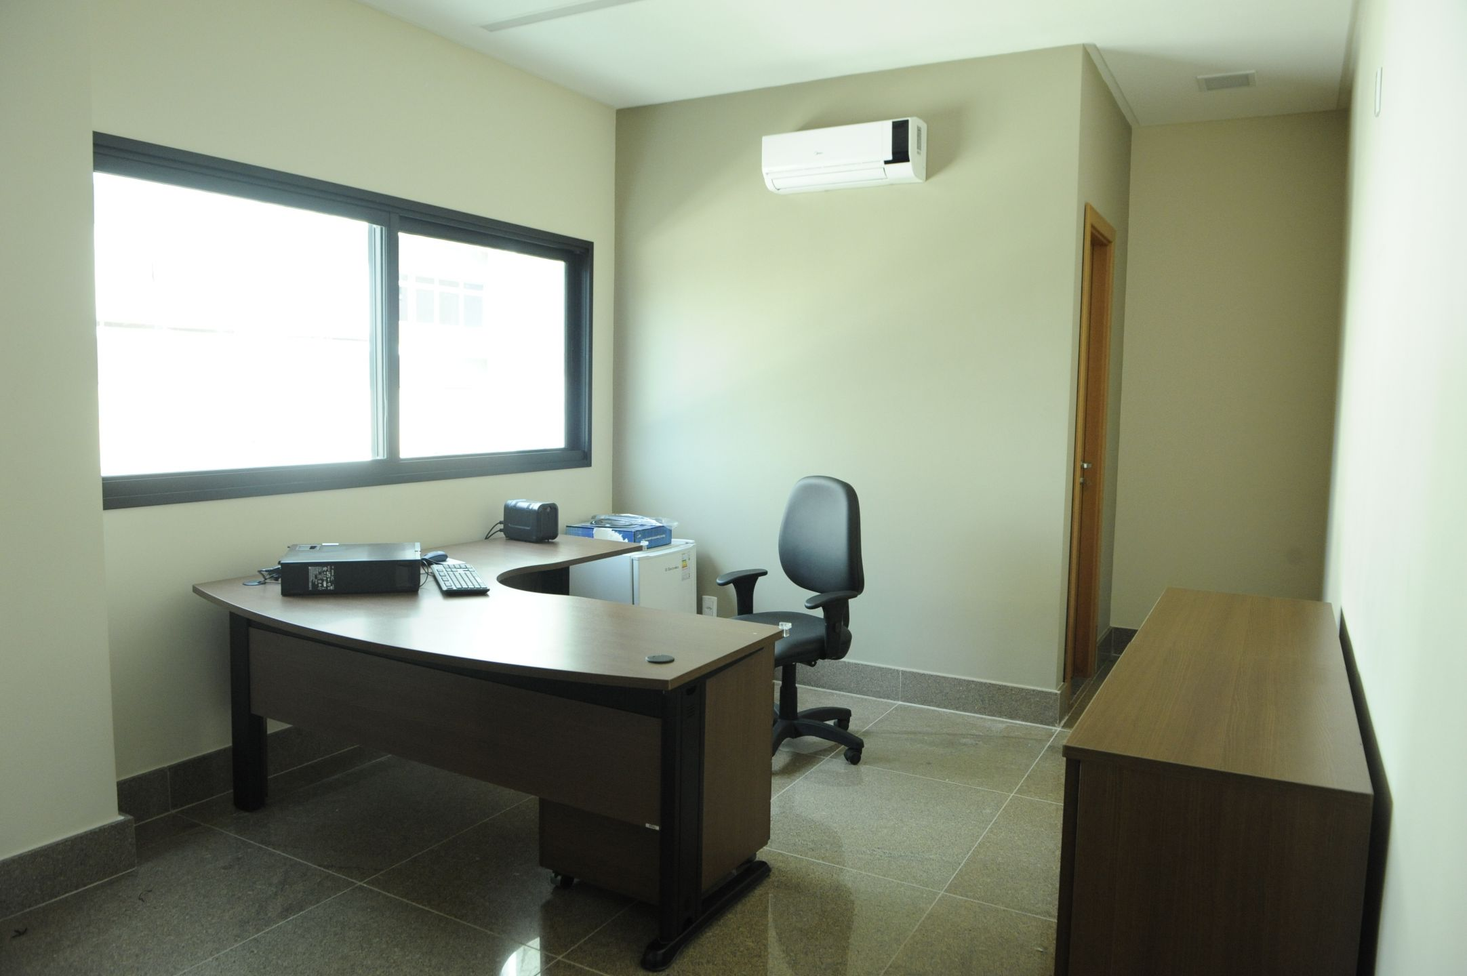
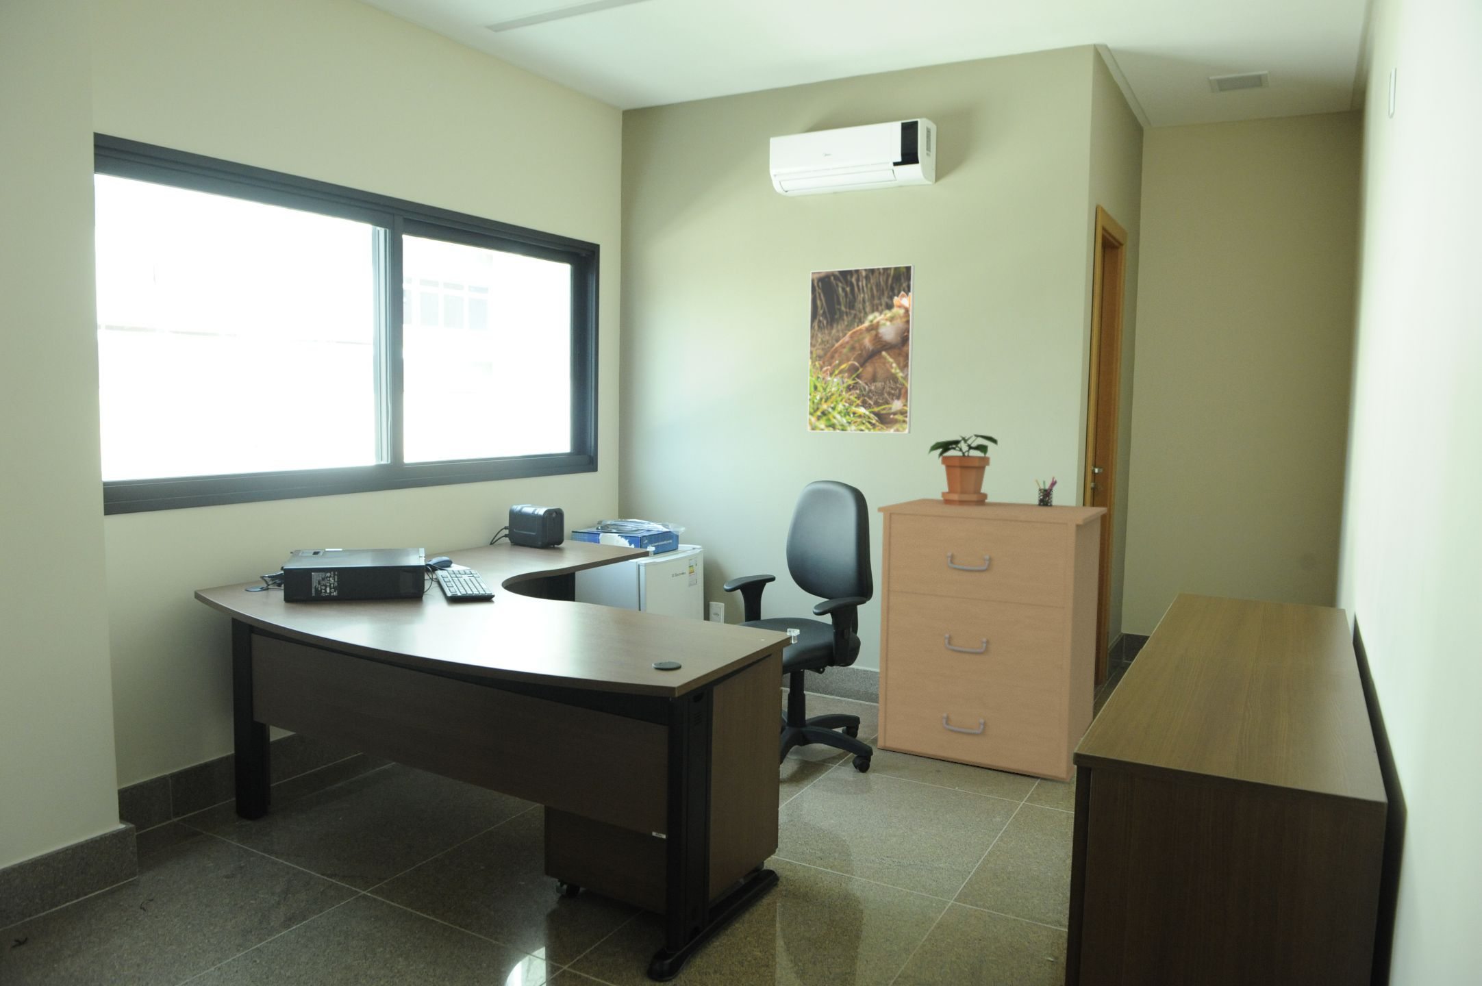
+ filing cabinet [877,497,1108,782]
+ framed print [806,264,915,434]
+ potted plant [927,434,999,506]
+ pen holder [1035,475,1058,506]
